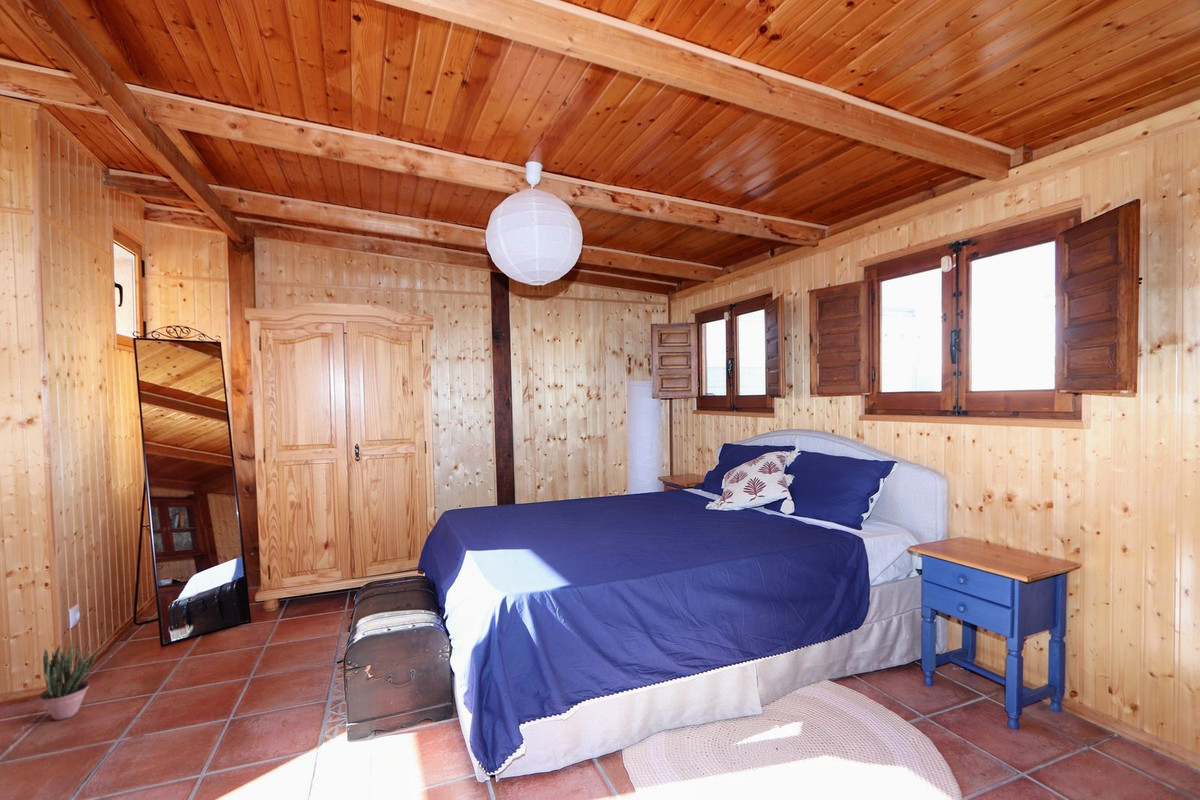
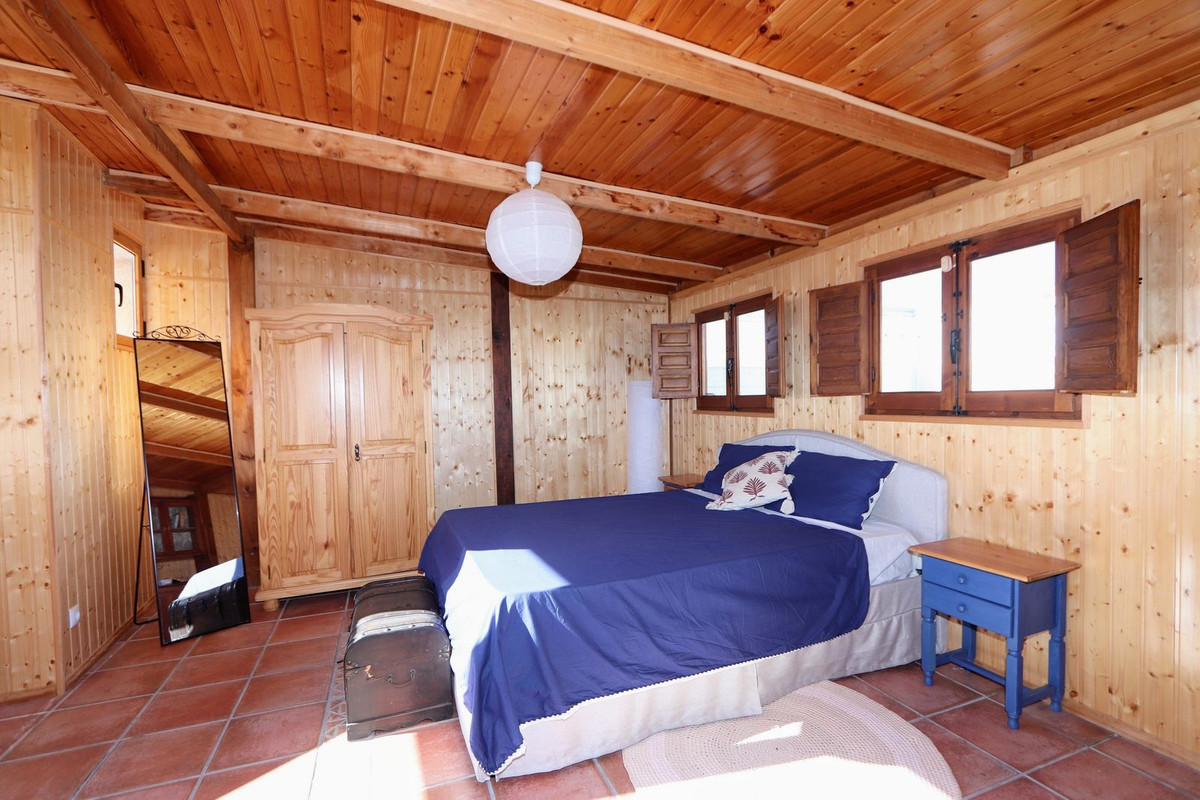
- potted plant [38,638,99,721]
